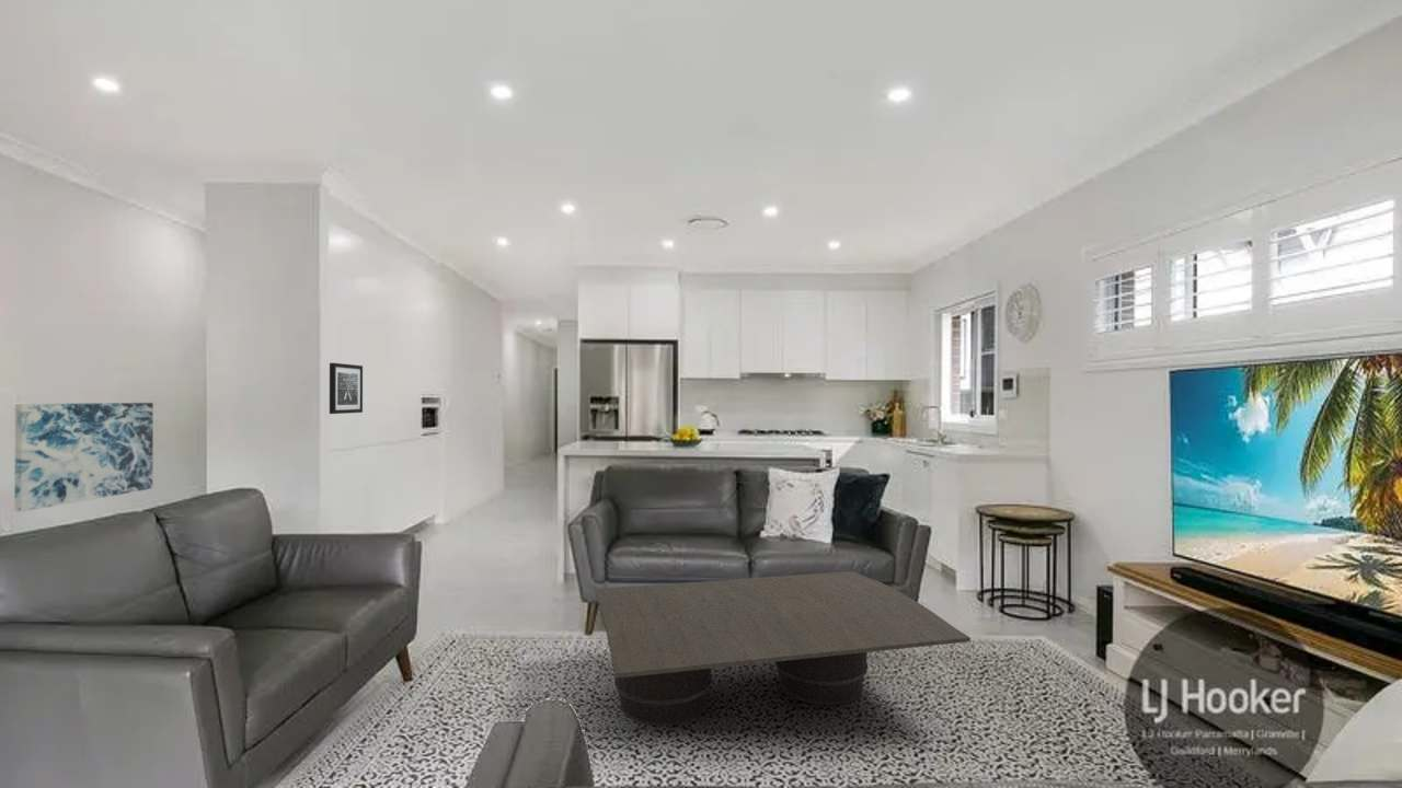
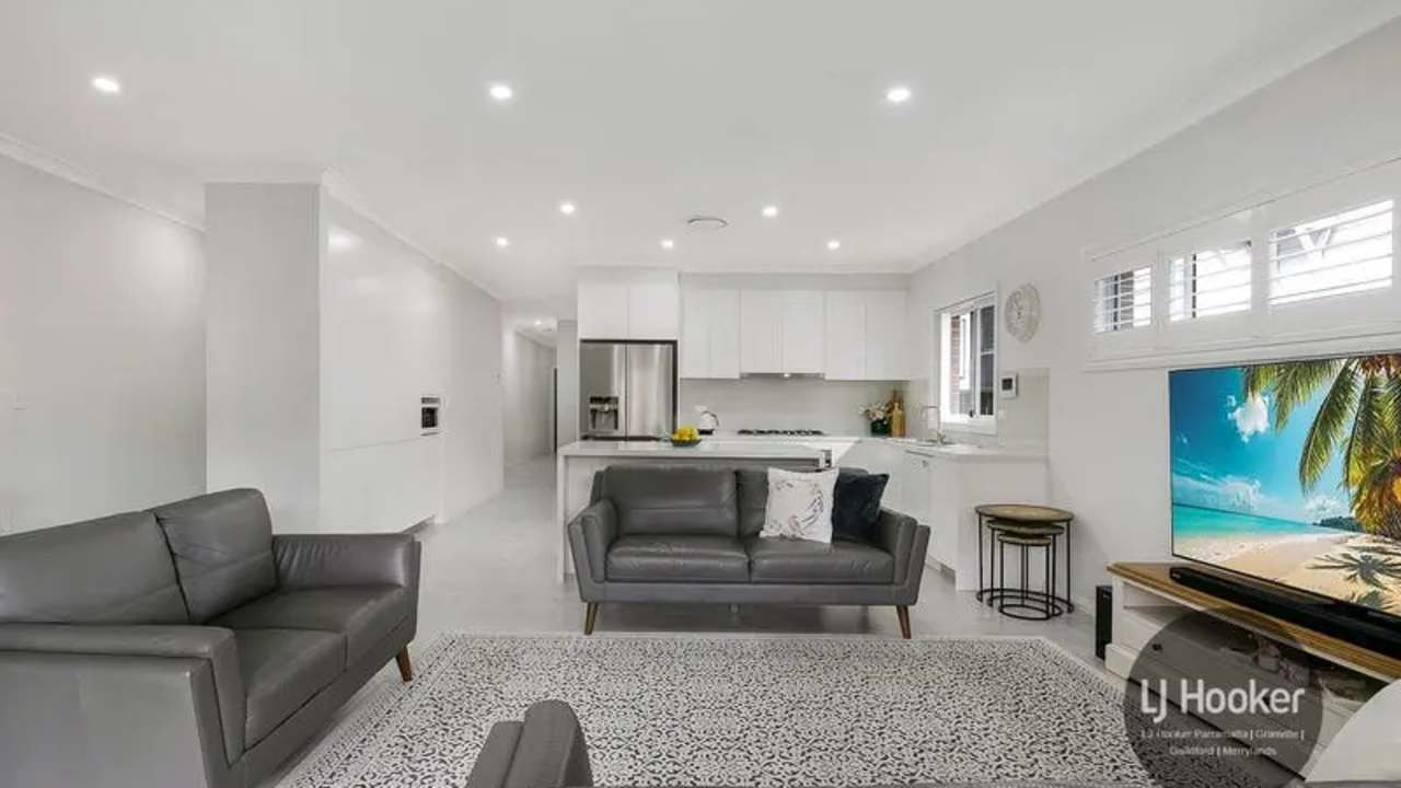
- wall art [13,402,154,512]
- wall art [329,362,364,415]
- coffee table [594,570,972,727]
